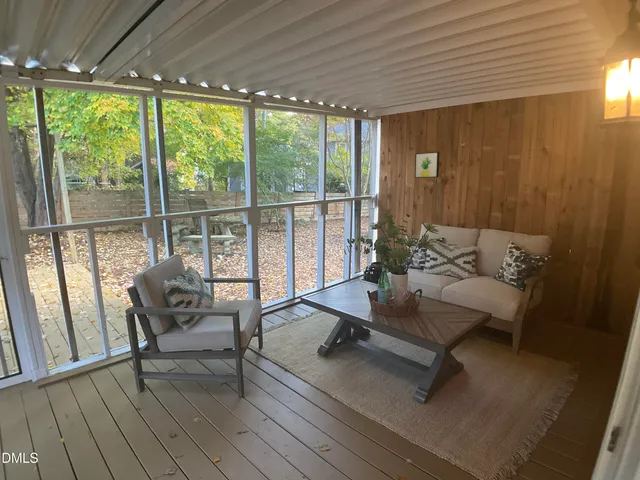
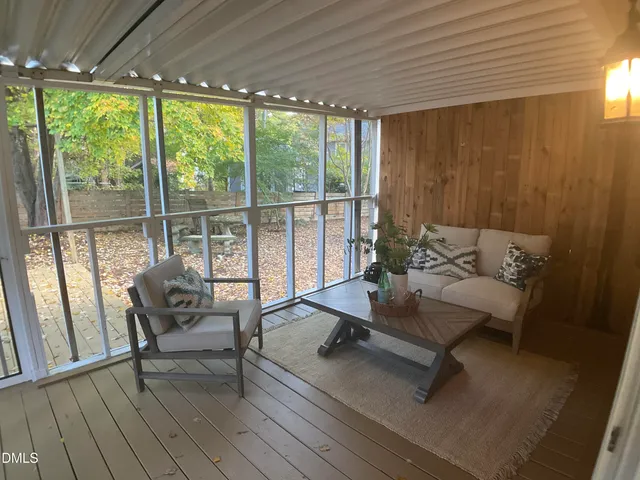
- wall art [414,151,440,179]
